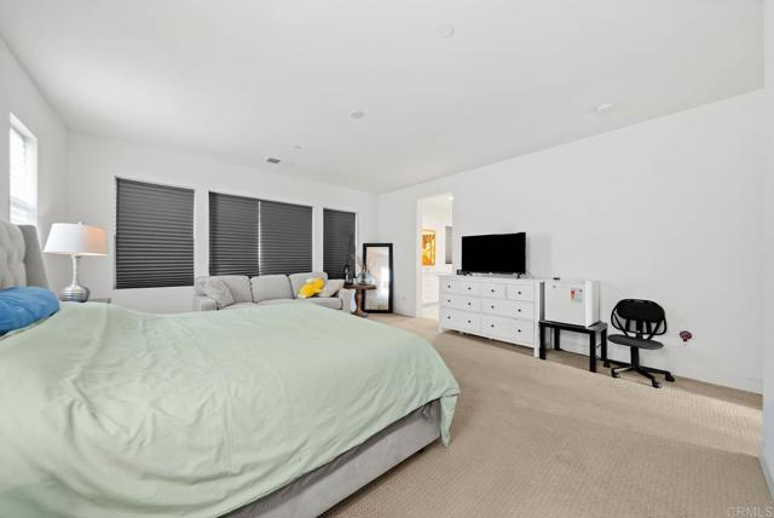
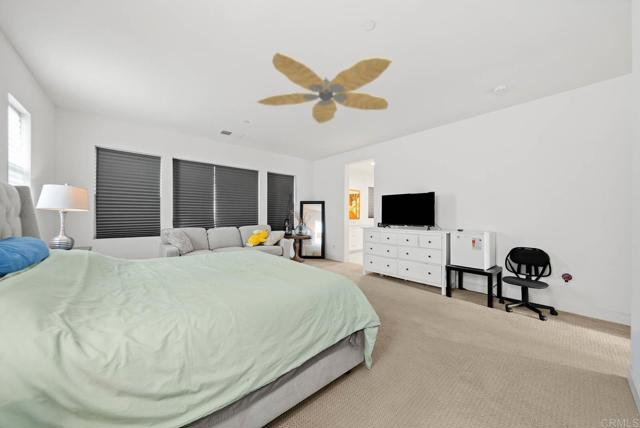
+ ceiling fan [255,51,393,124]
